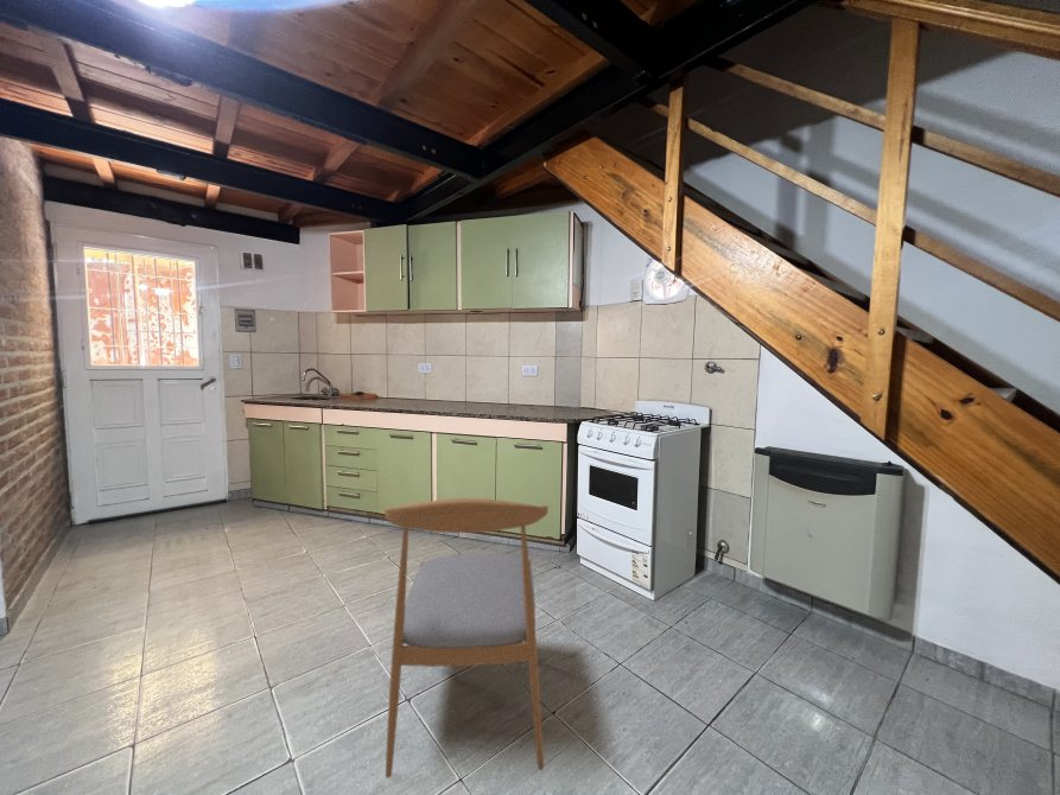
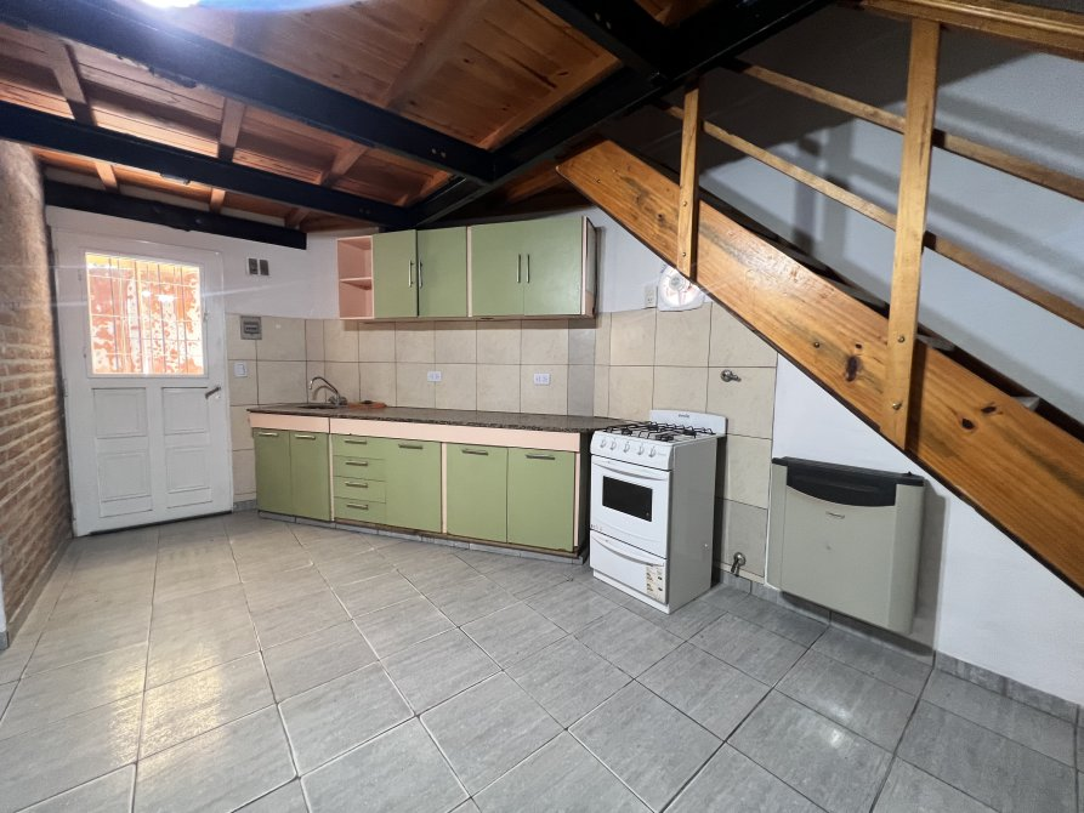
- dining chair [383,497,550,780]
